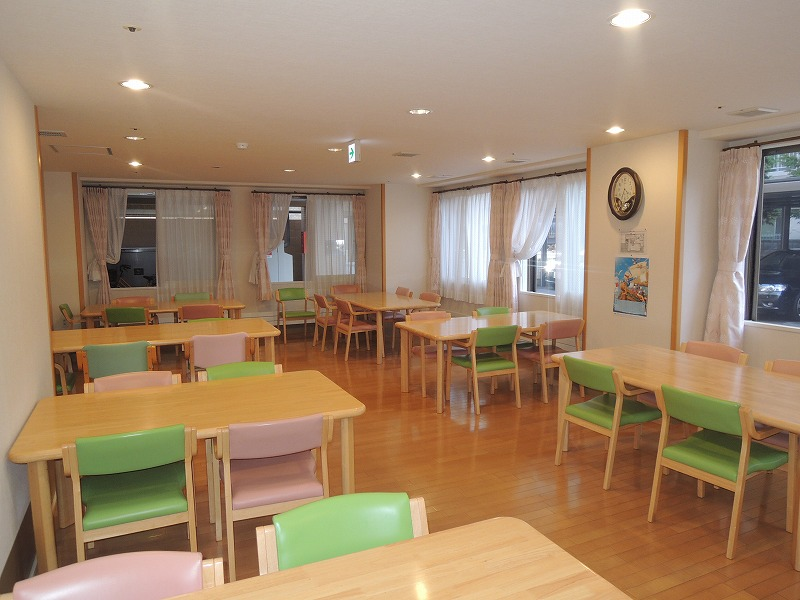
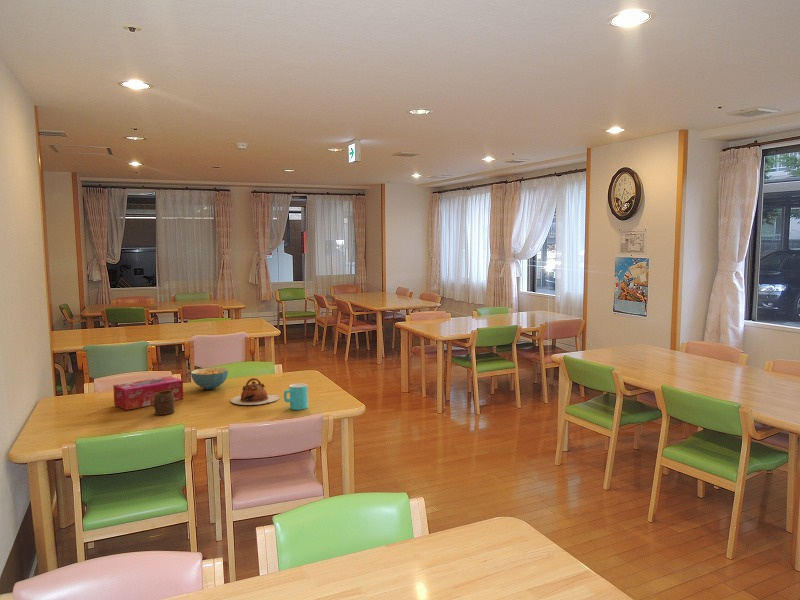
+ cup [153,390,175,416]
+ teapot [230,377,281,406]
+ cup [283,383,309,411]
+ tissue box [112,375,184,411]
+ cereal bowl [190,367,229,390]
